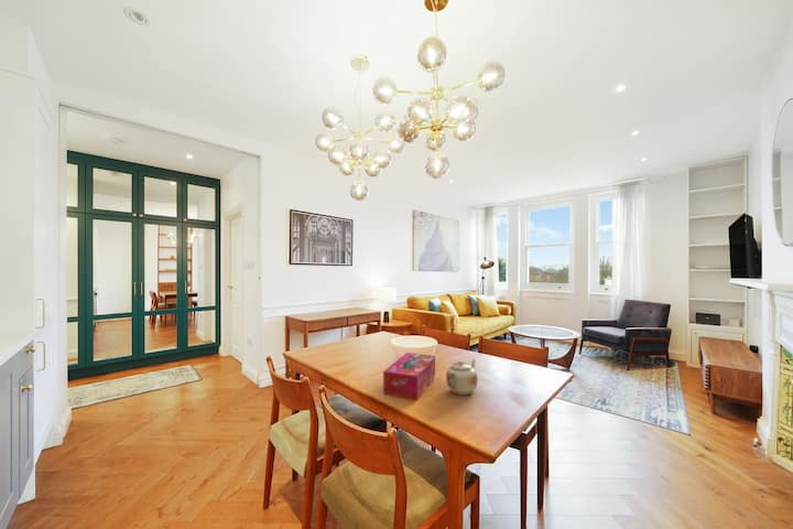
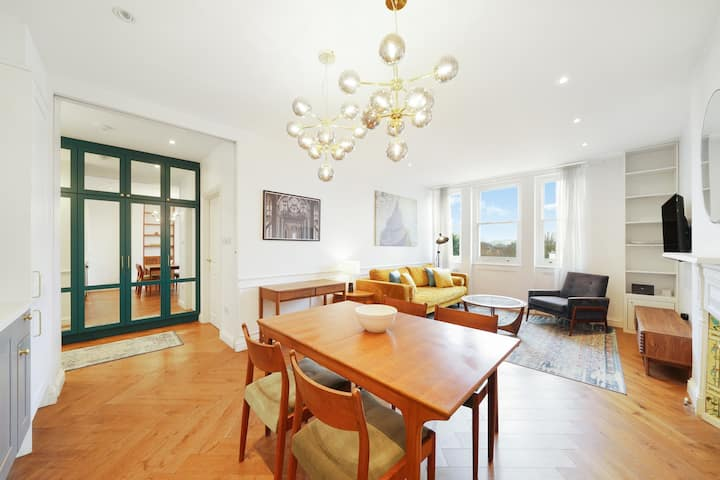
- tissue box [382,352,436,401]
- teapot [445,358,479,397]
